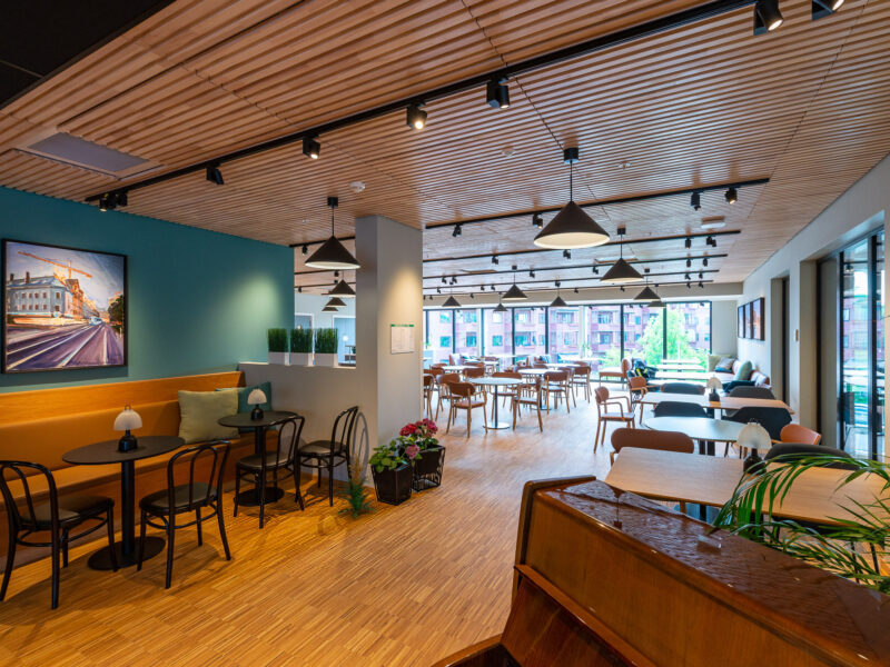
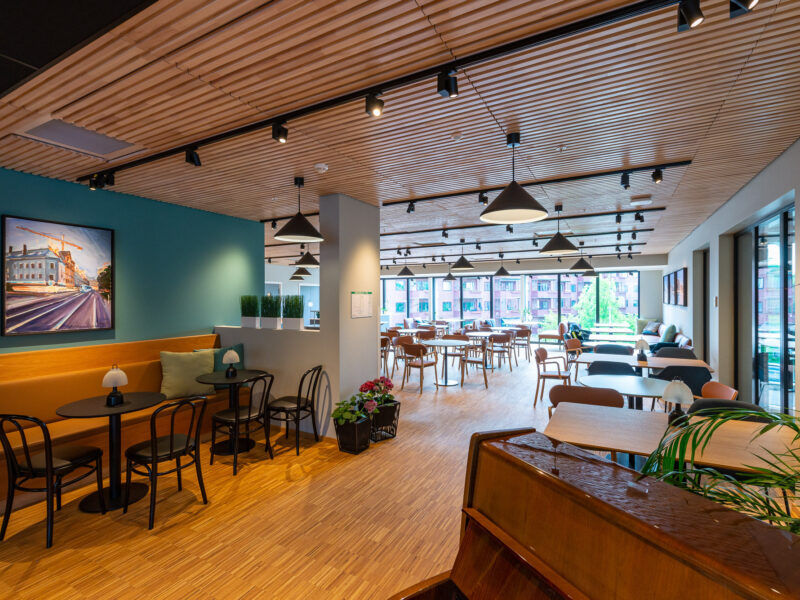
- indoor plant [335,449,378,520]
